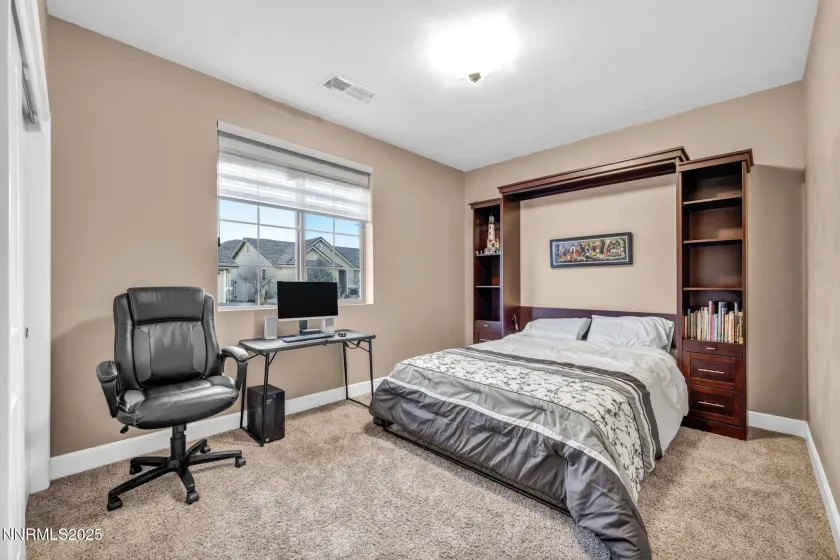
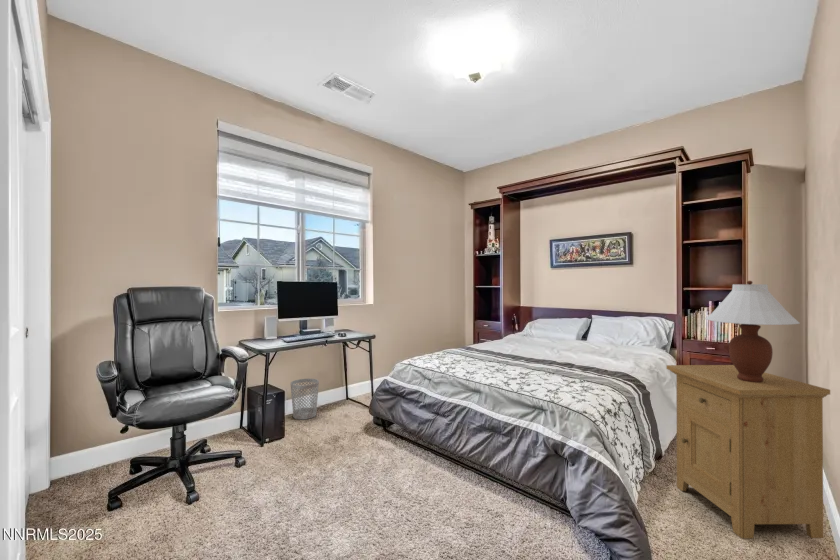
+ wastebasket [289,378,320,420]
+ nightstand [666,364,831,539]
+ table lamp [704,280,801,382]
